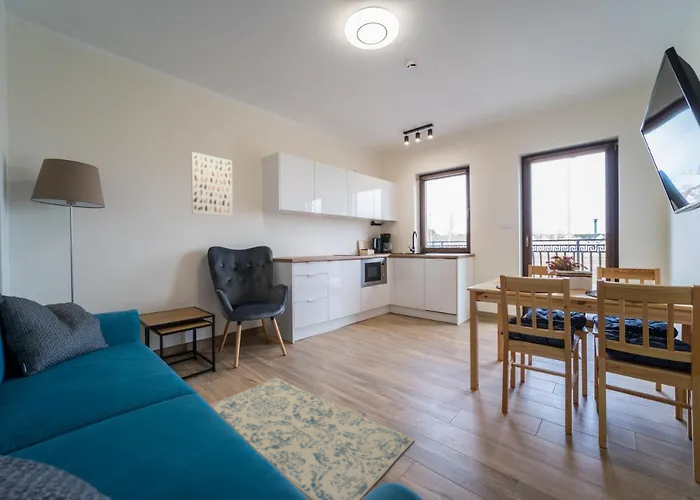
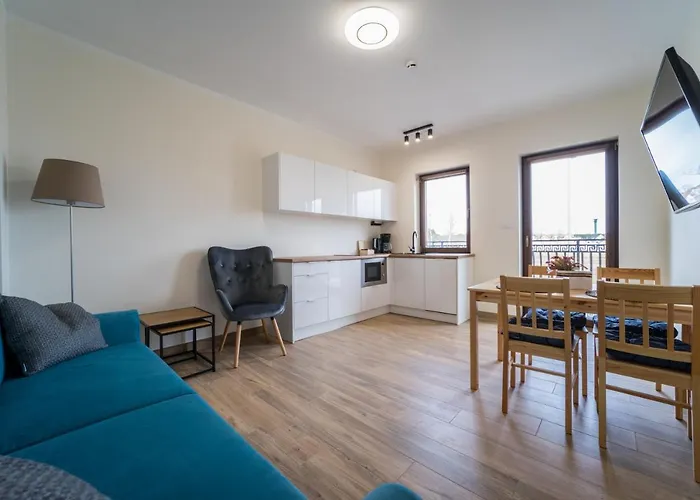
- rug [210,376,416,500]
- wall art [190,151,234,217]
